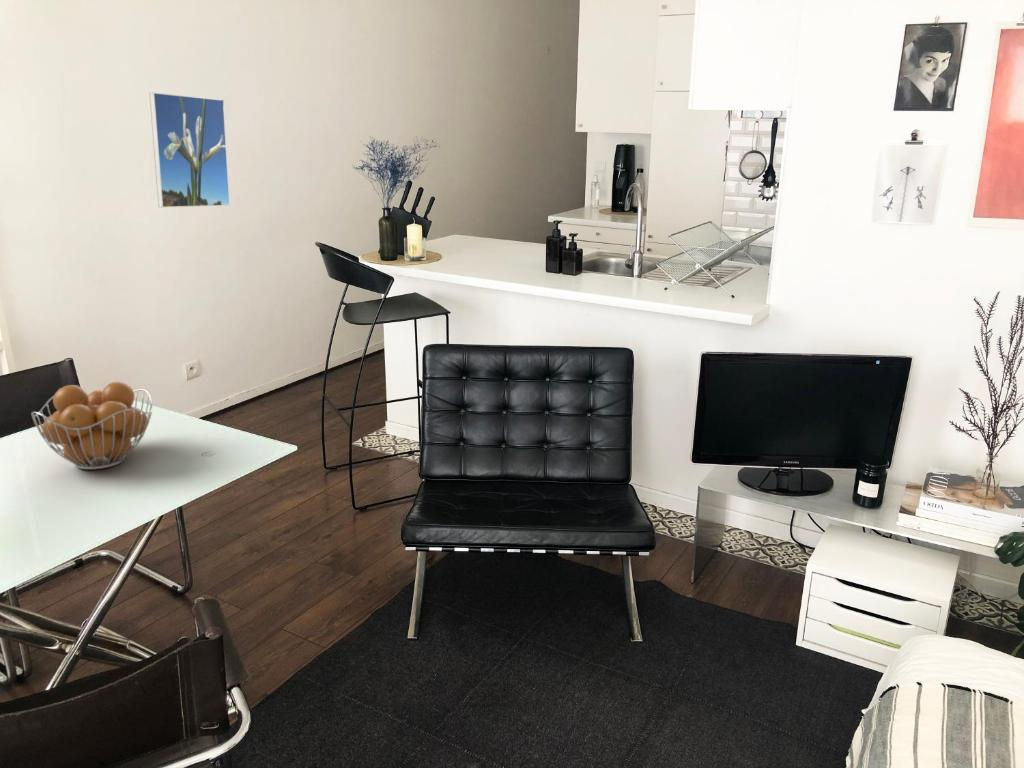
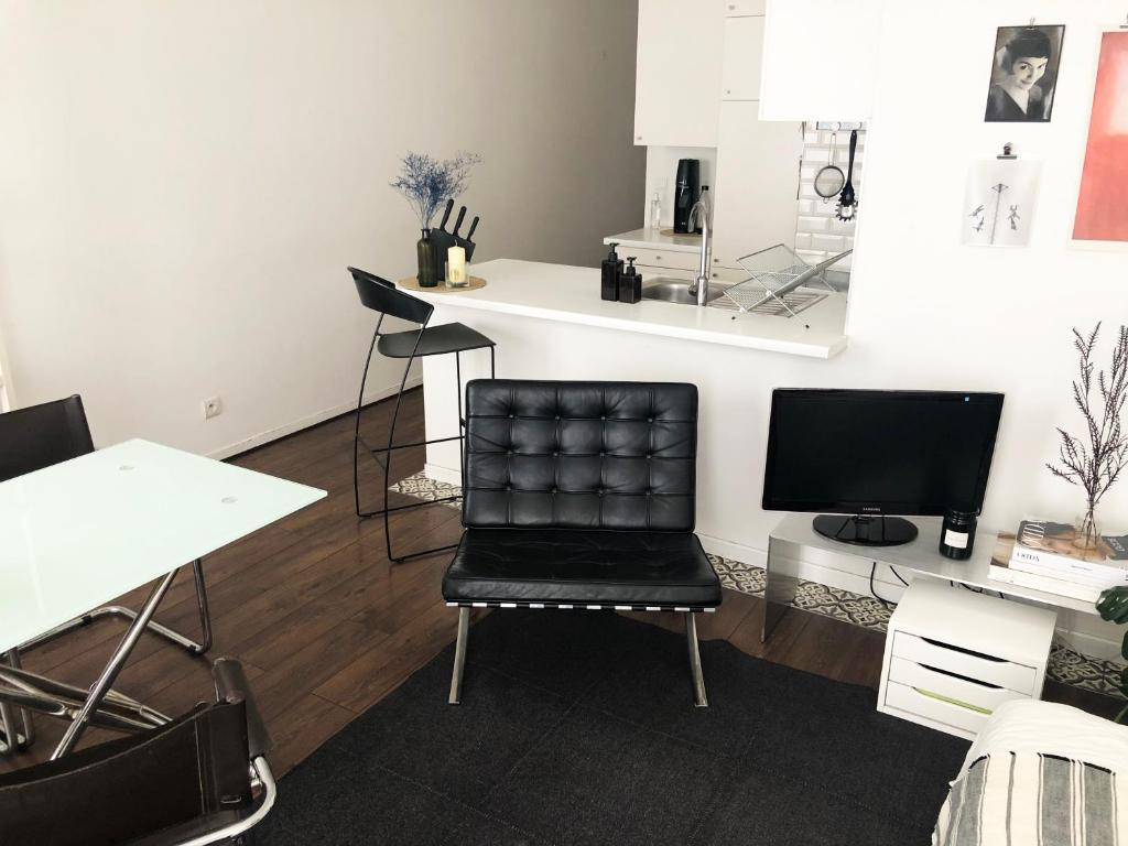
- fruit basket [31,381,154,470]
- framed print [148,91,231,208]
